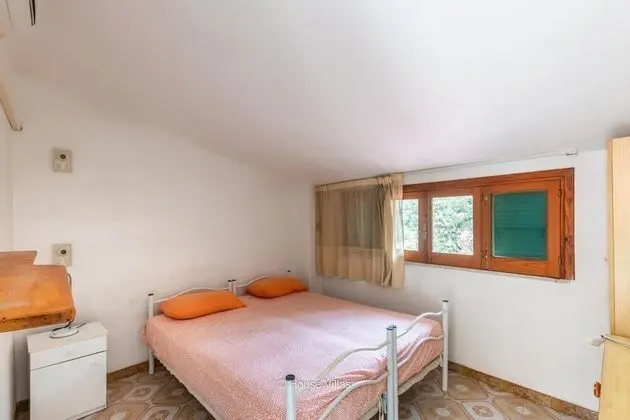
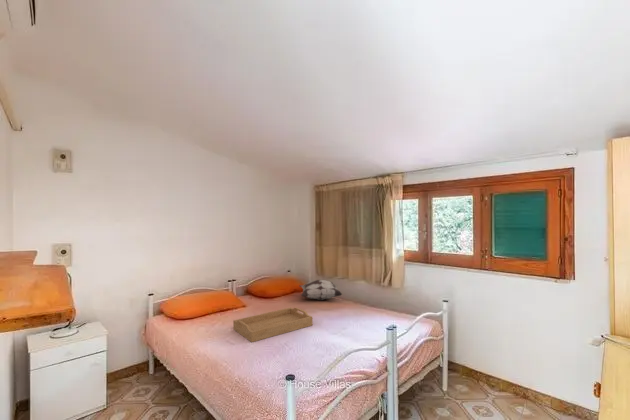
+ serving tray [232,306,313,343]
+ decorative pillow [298,279,343,302]
